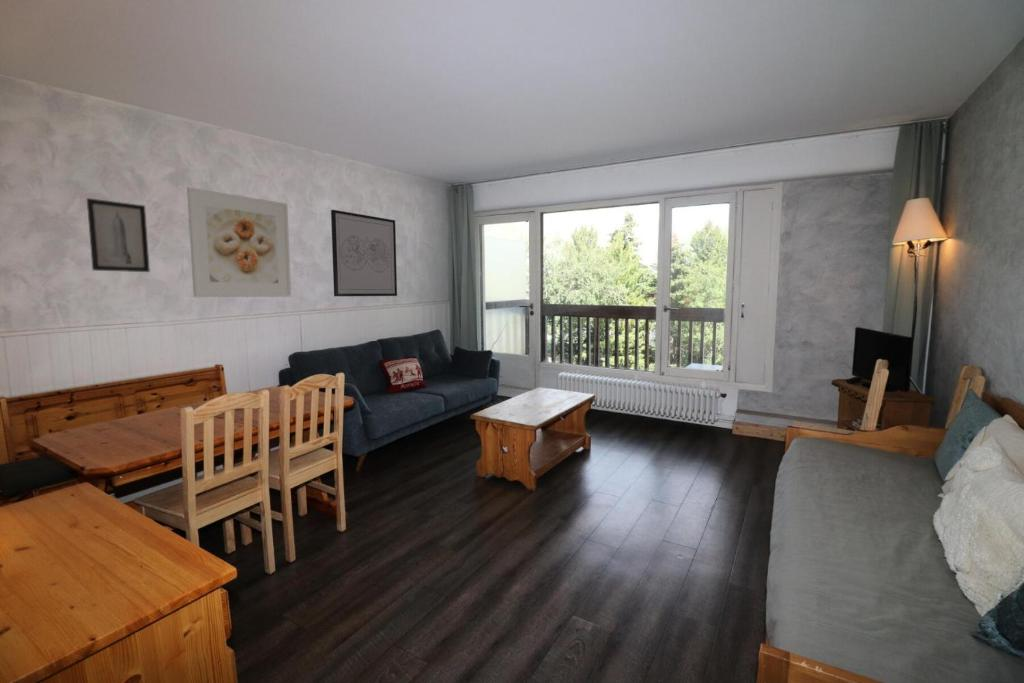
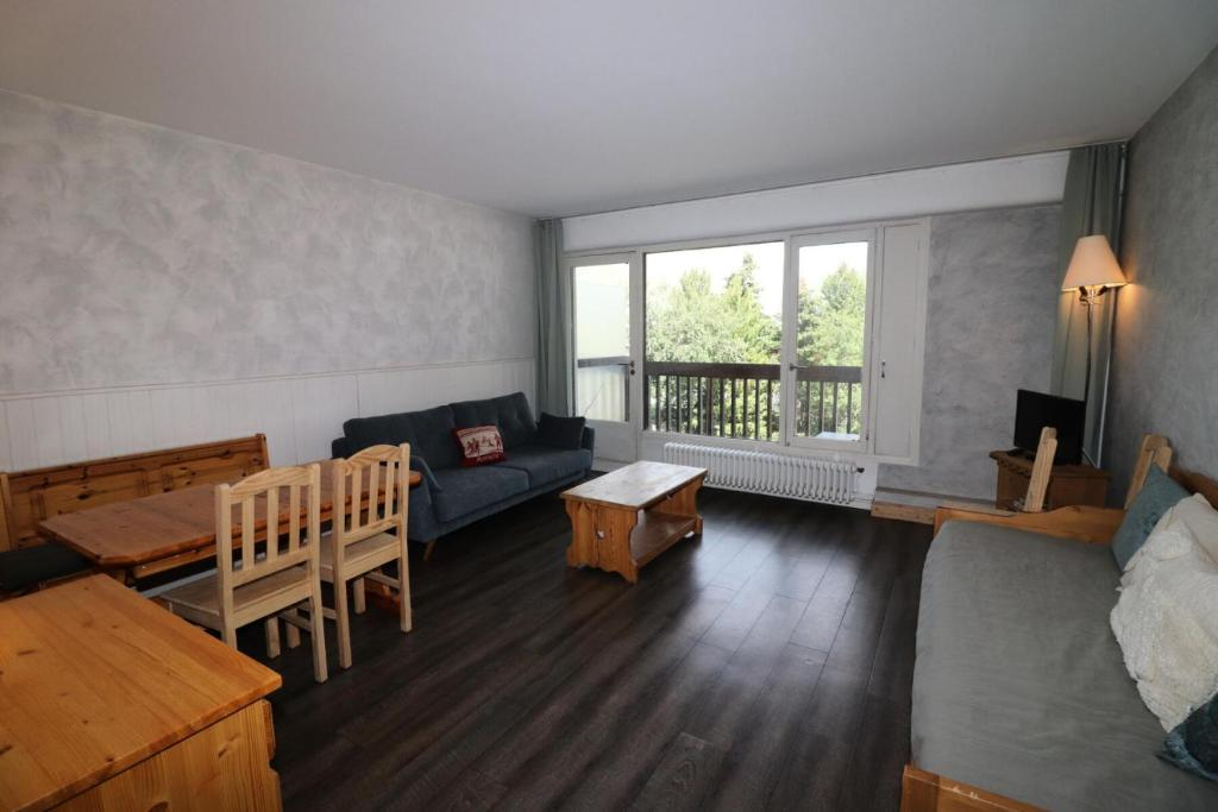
- wall art [330,209,398,297]
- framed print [186,186,292,298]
- wall art [86,197,151,273]
